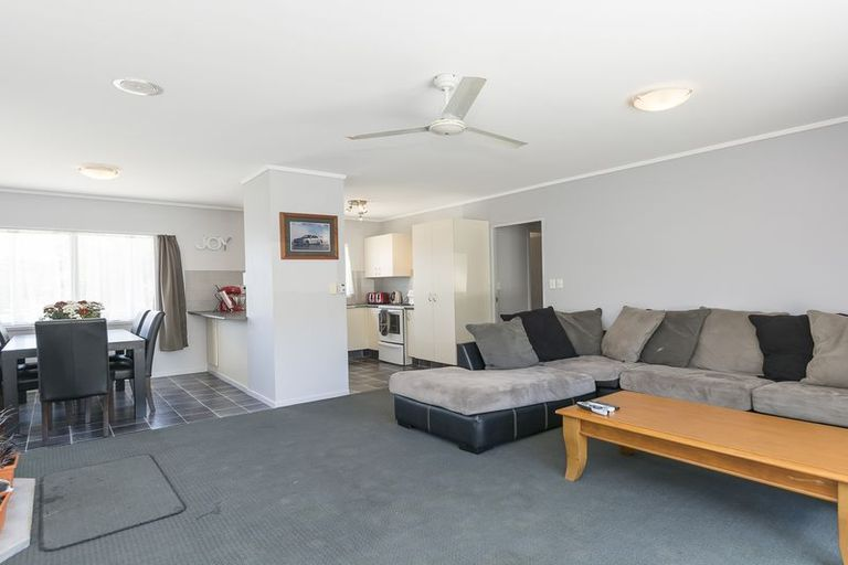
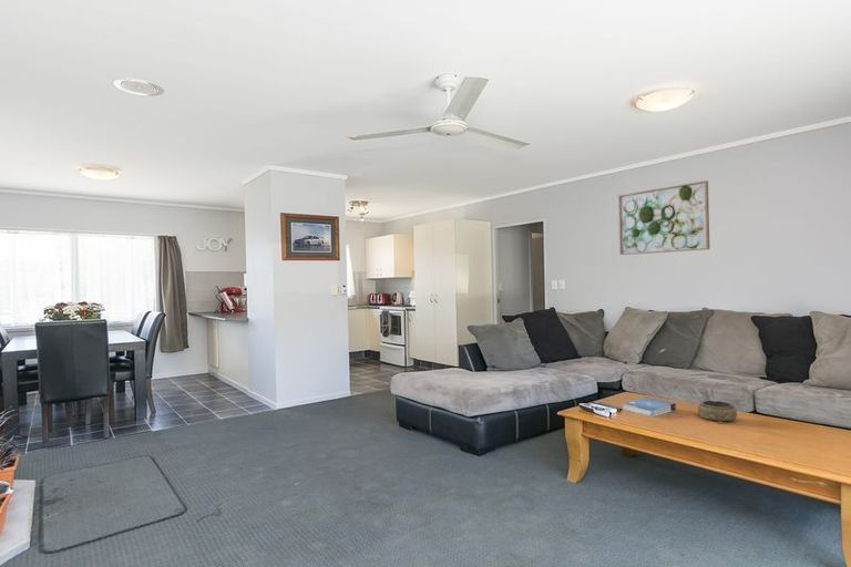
+ wall art [617,179,711,256]
+ decorative bowl [696,400,738,425]
+ book [622,396,677,417]
